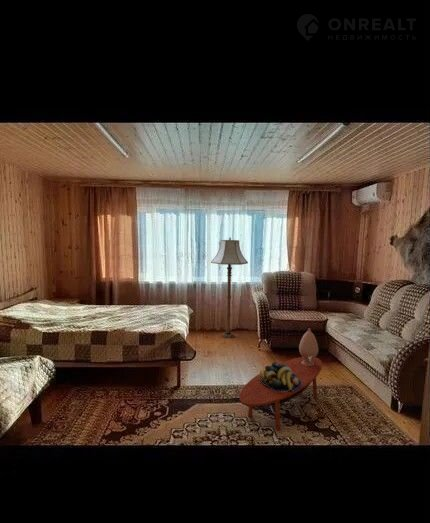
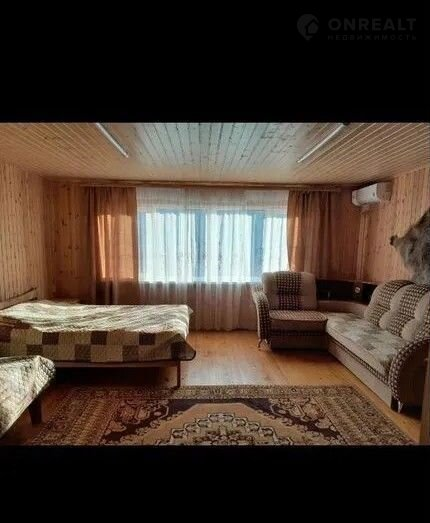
- floor lamp [210,236,249,339]
- vase [298,327,319,366]
- fruit bowl [259,361,302,392]
- coffee table [238,356,323,432]
